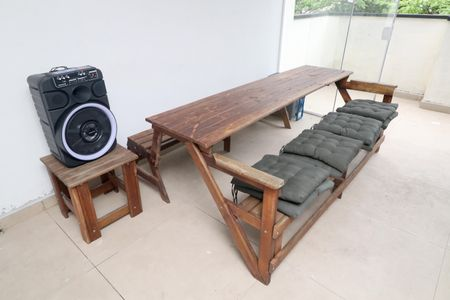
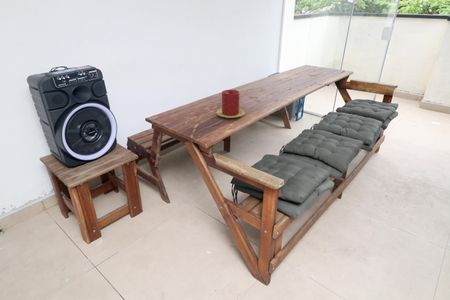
+ candle [215,89,246,119]
